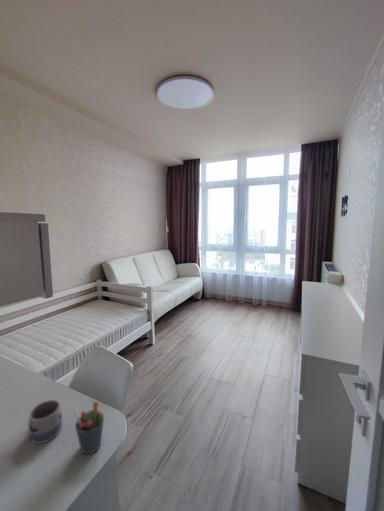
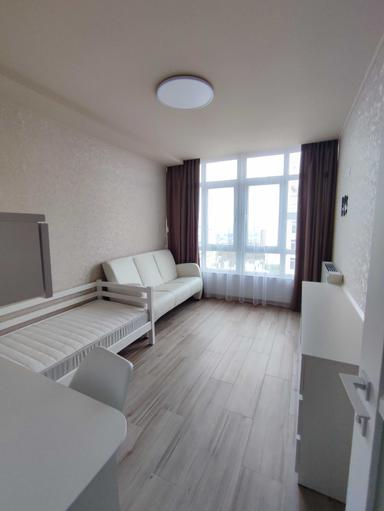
- mug [28,399,63,445]
- pen holder [72,400,105,455]
